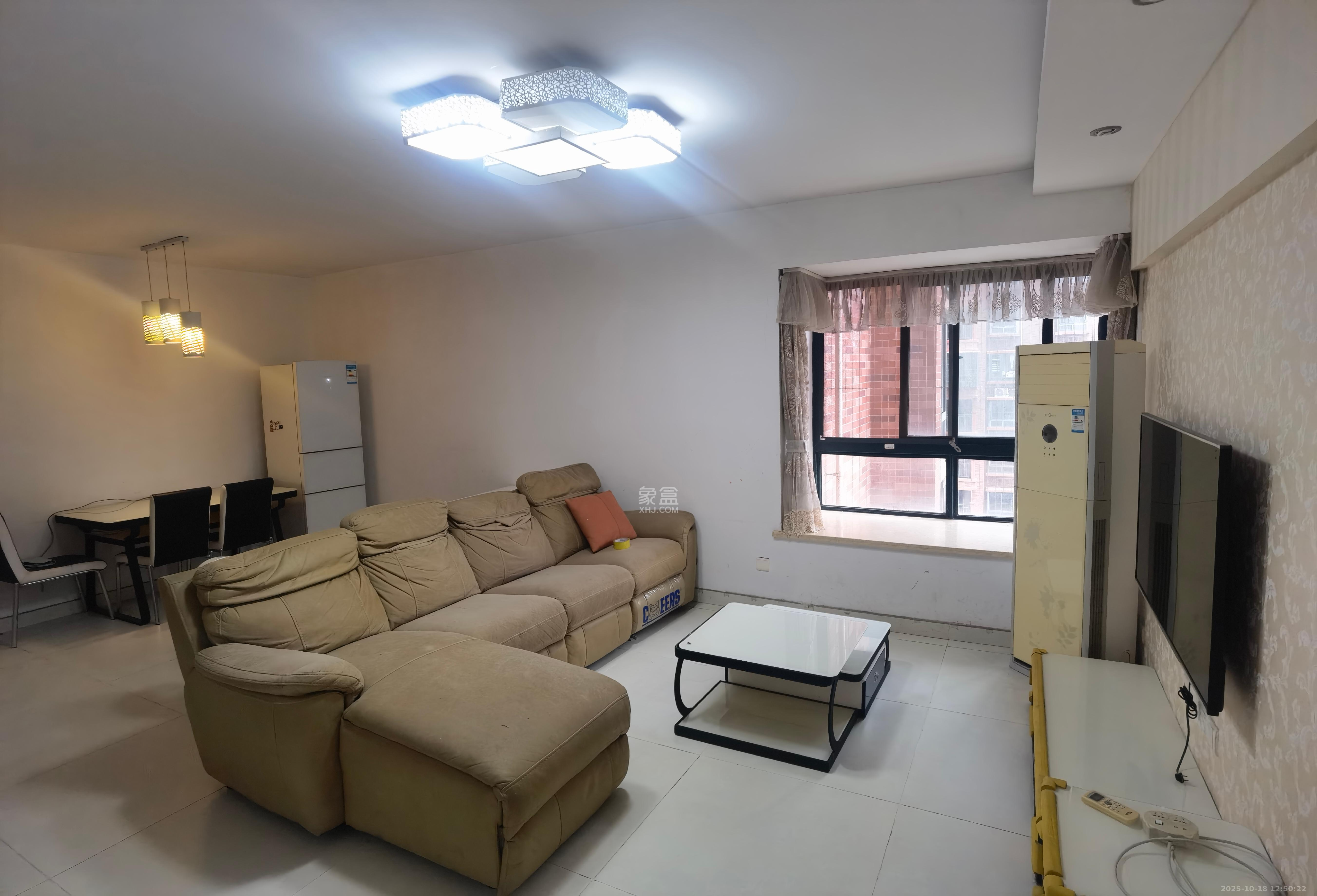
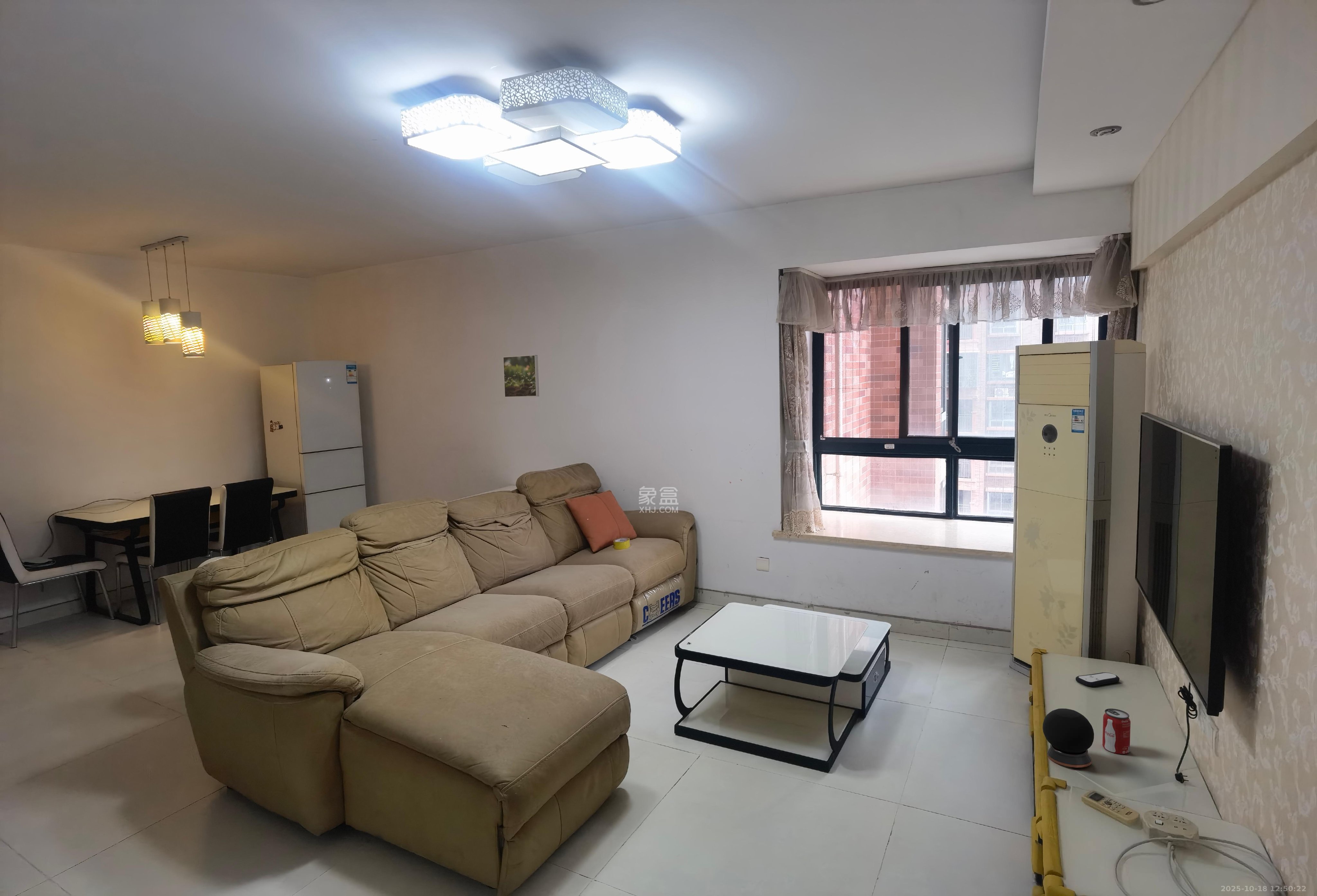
+ remote control [1075,672,1120,687]
+ beverage can [1102,708,1131,755]
+ speaker [1042,708,1094,768]
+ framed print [503,355,540,398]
